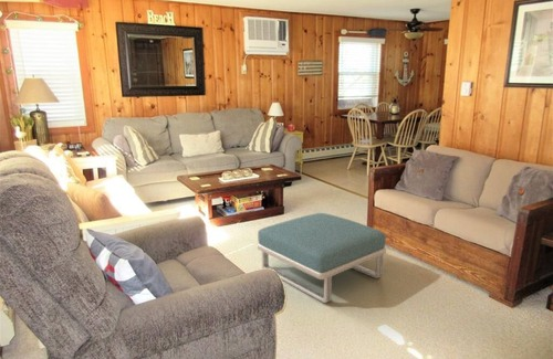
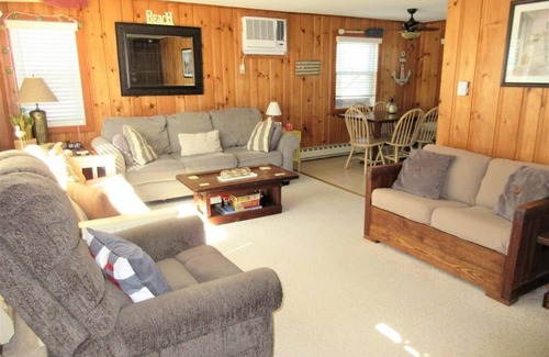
- footstool [257,212,387,304]
